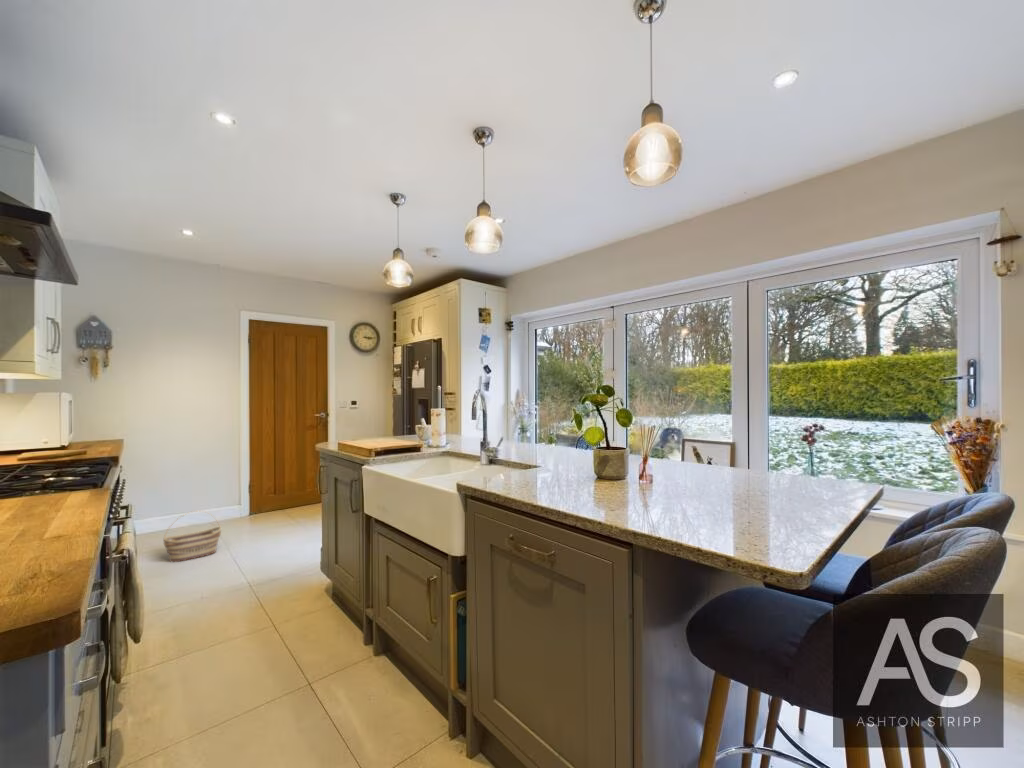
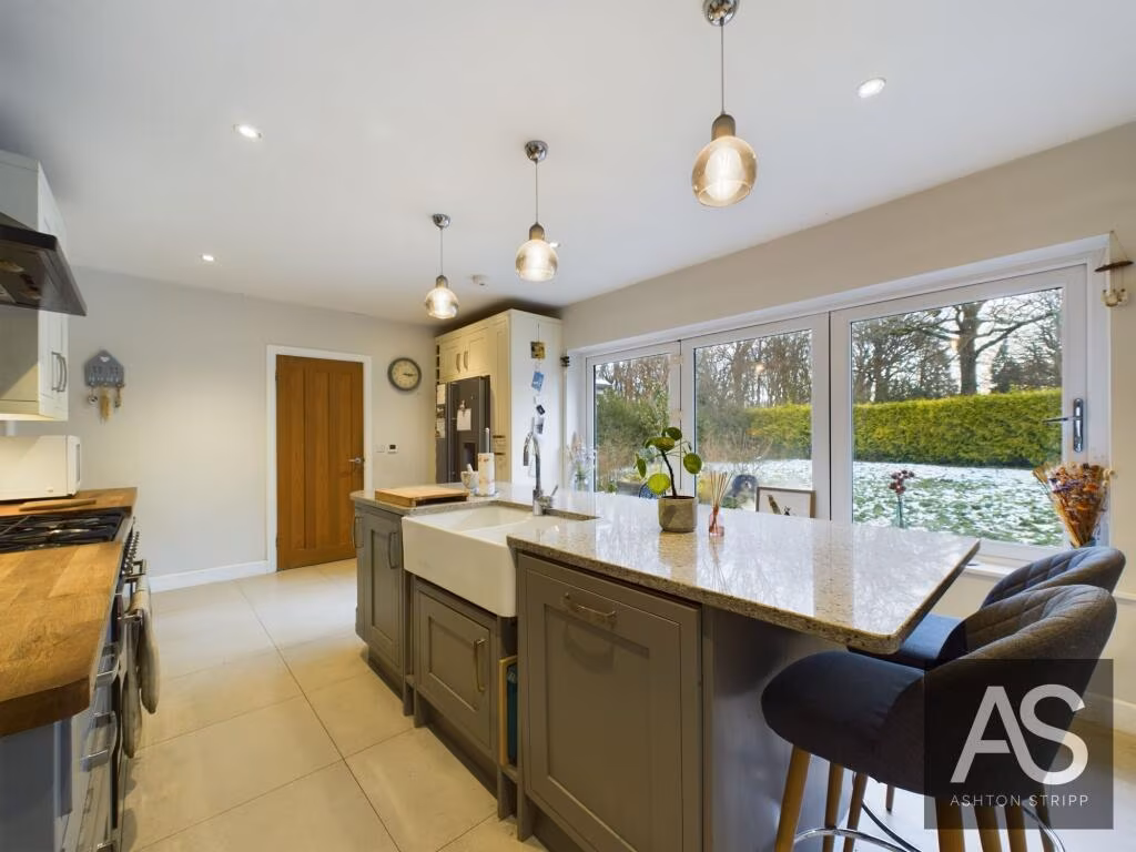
- basket [163,510,222,563]
